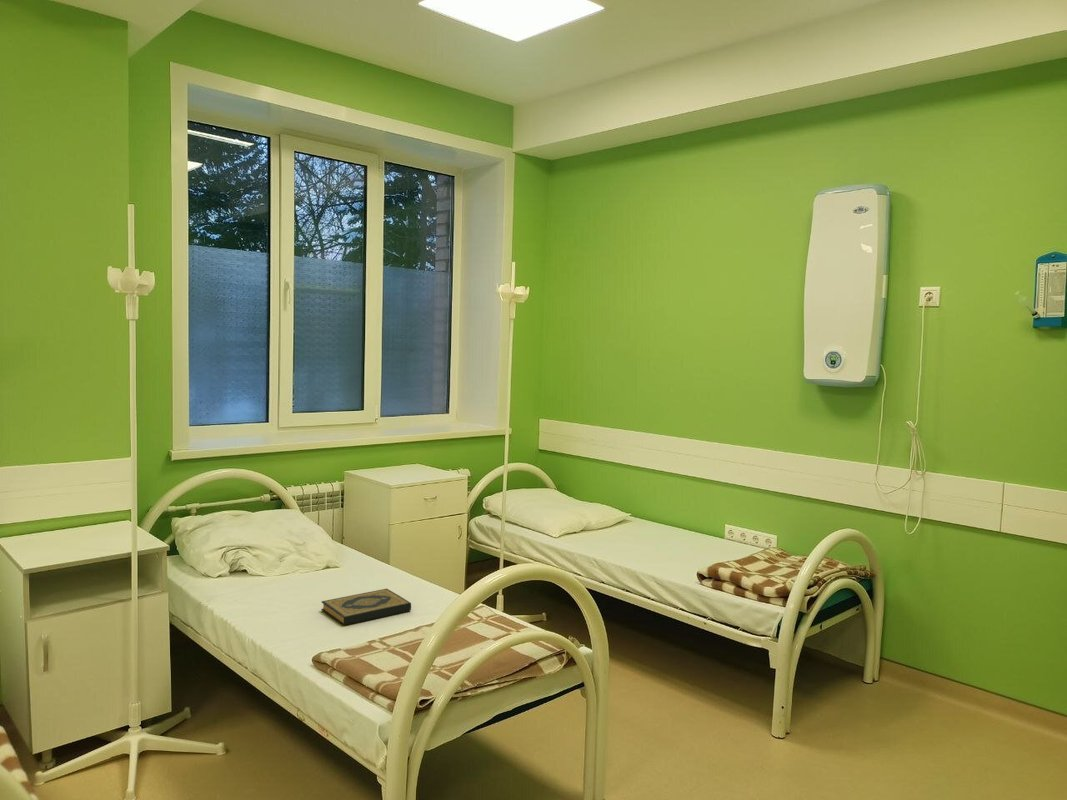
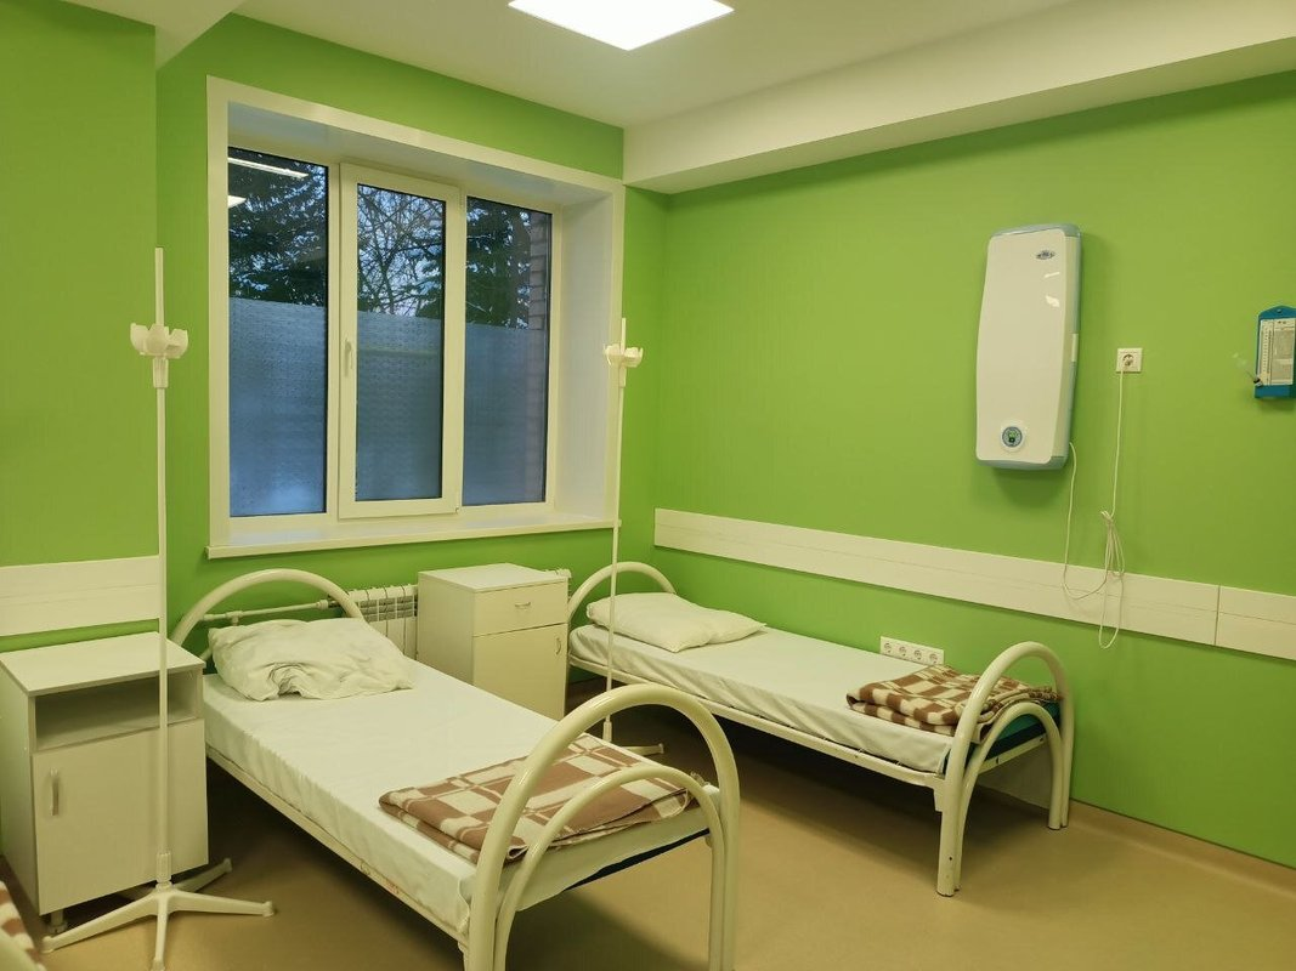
- hardback book [321,588,412,626]
